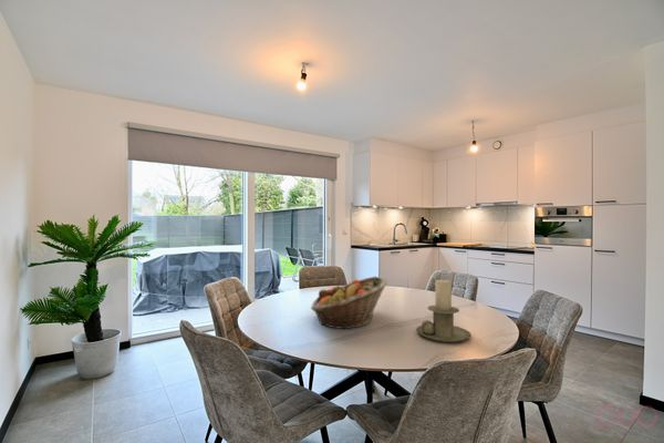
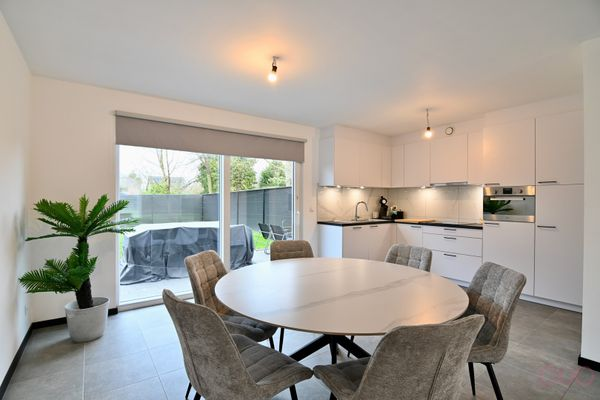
- fruit basket [310,276,388,330]
- candle holder [416,279,473,343]
